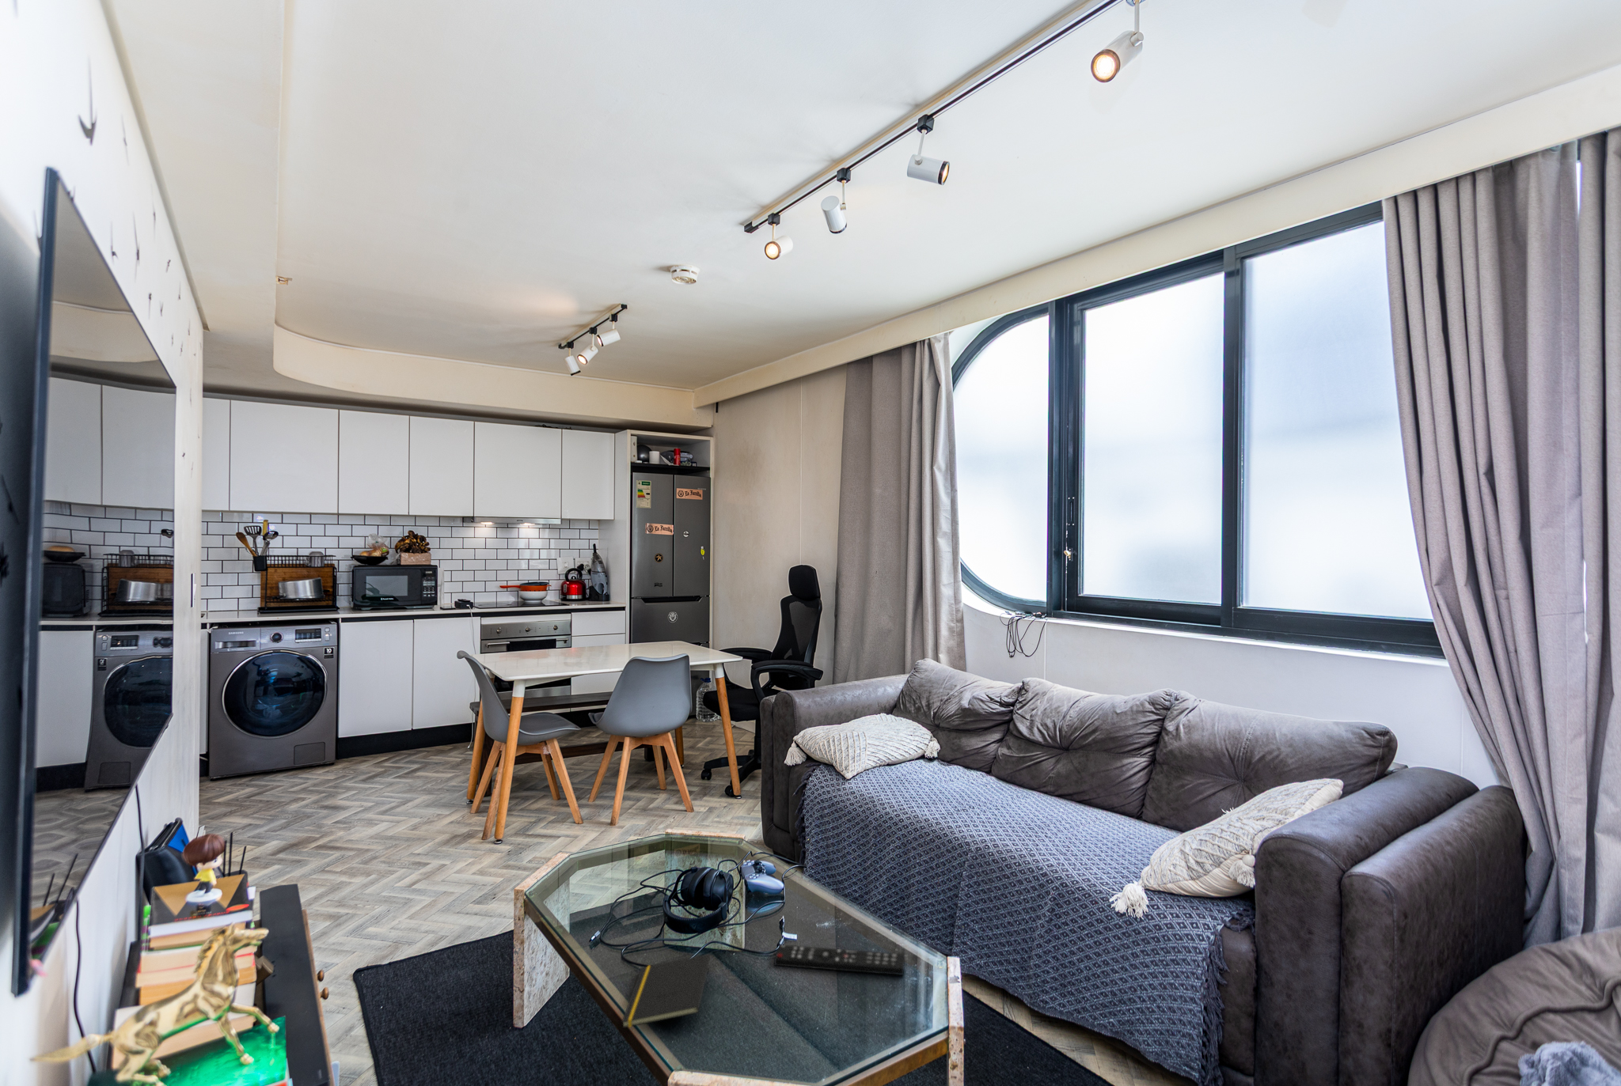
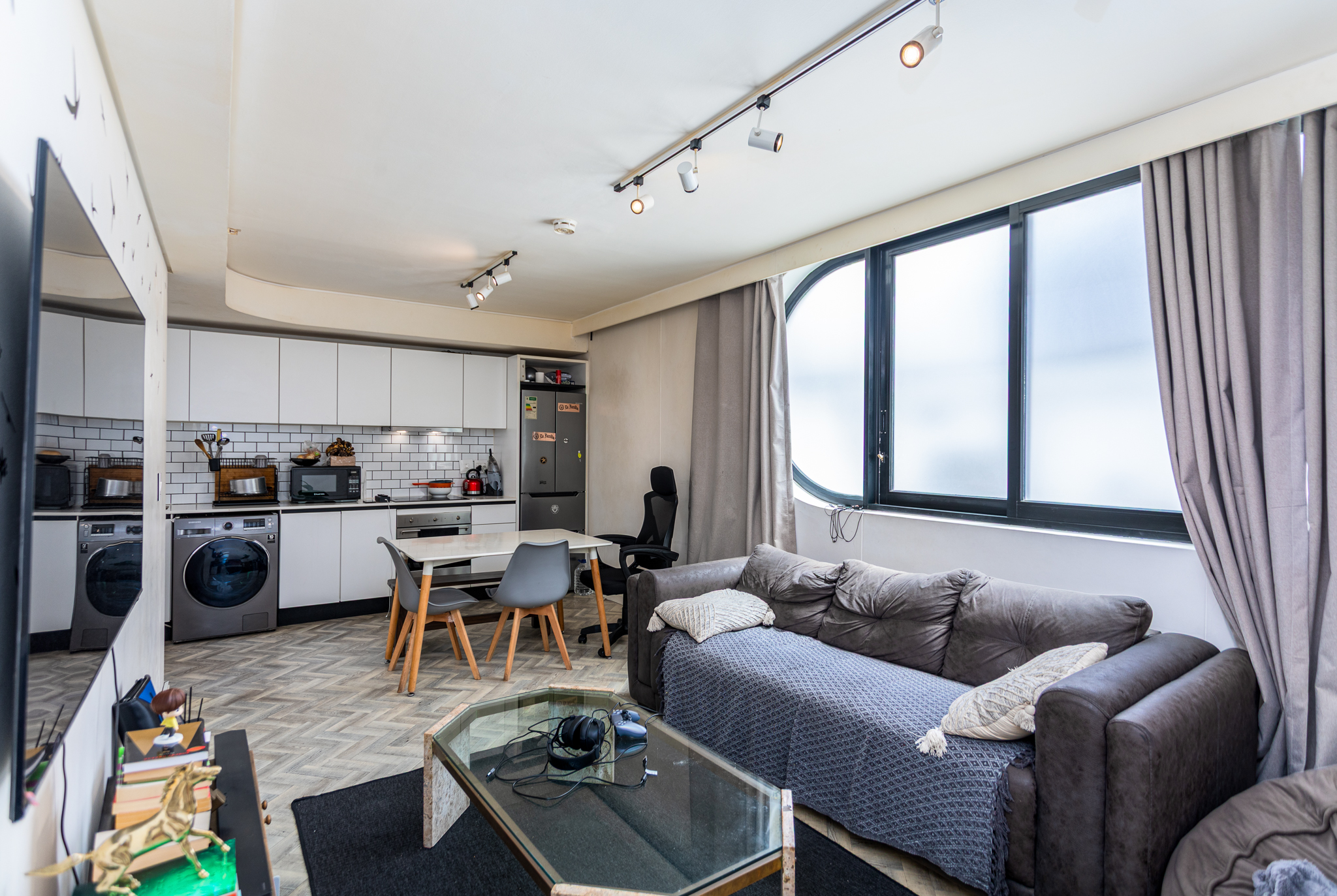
- notepad [621,953,710,1029]
- remote control [774,944,906,976]
